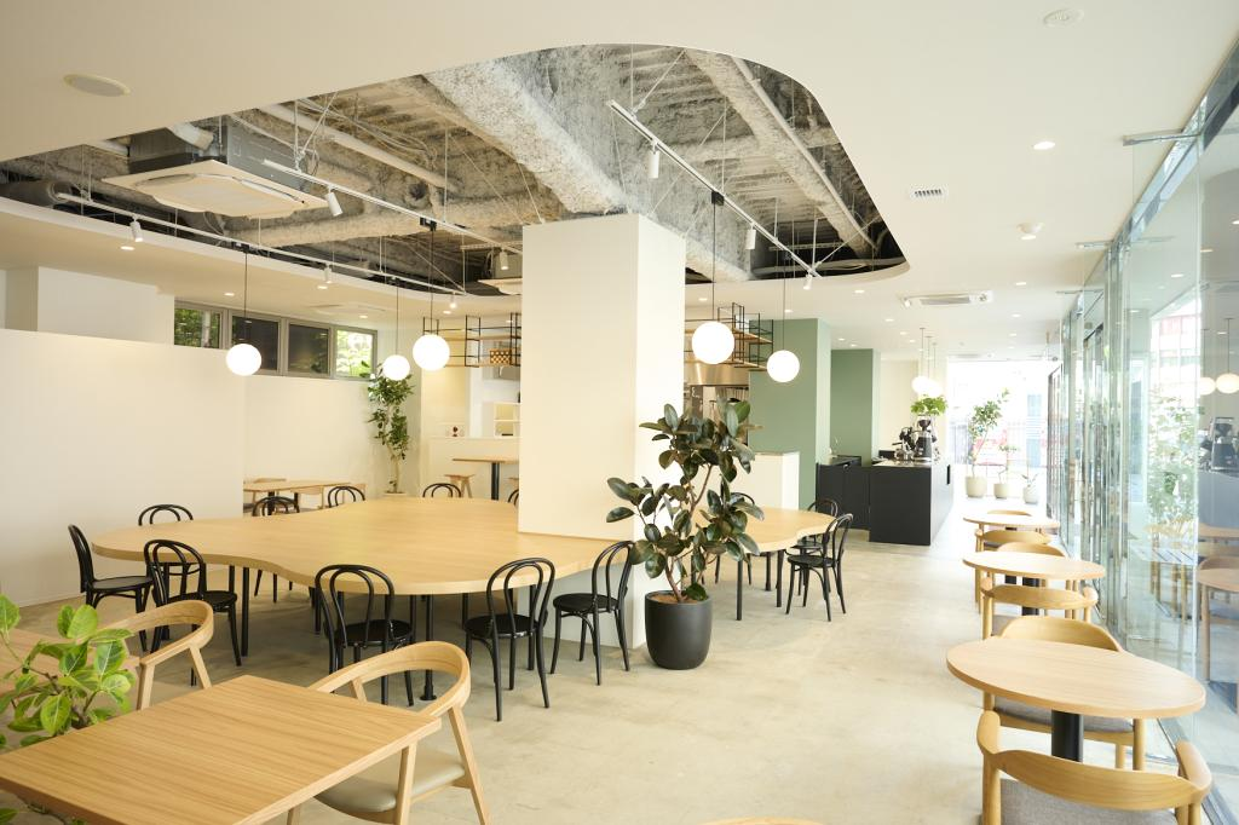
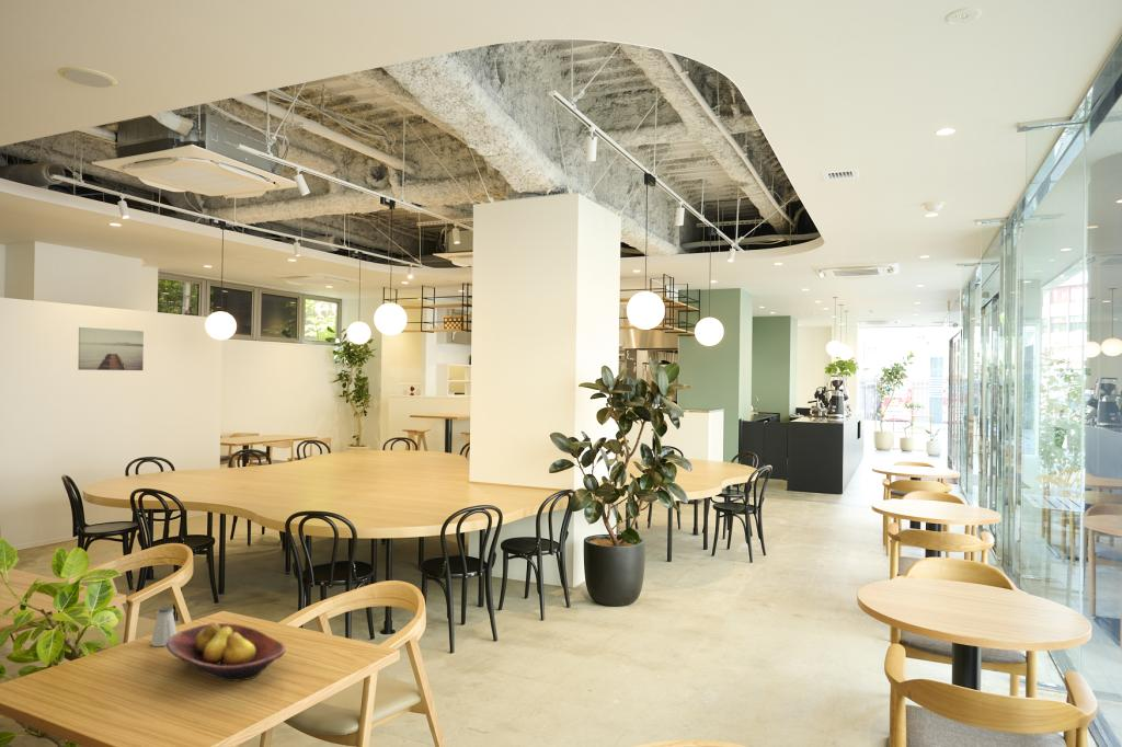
+ saltshaker [150,606,179,647]
+ fruit bowl [165,621,286,682]
+ wall art [77,326,145,371]
